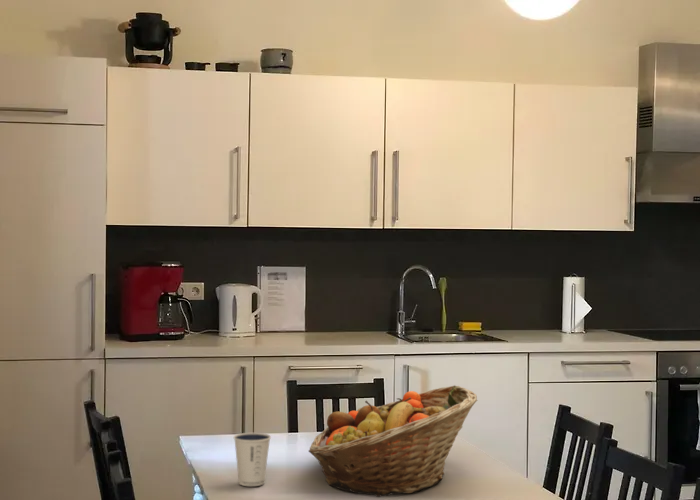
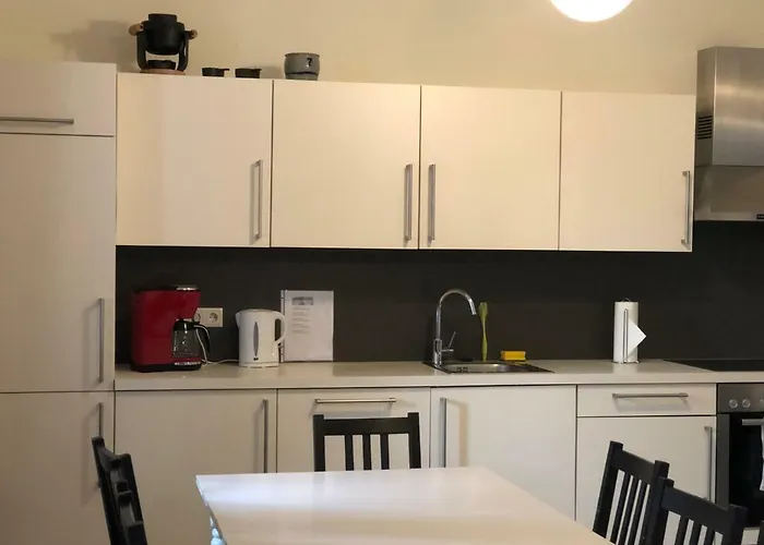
- dixie cup [233,432,272,487]
- fruit basket [308,384,478,498]
